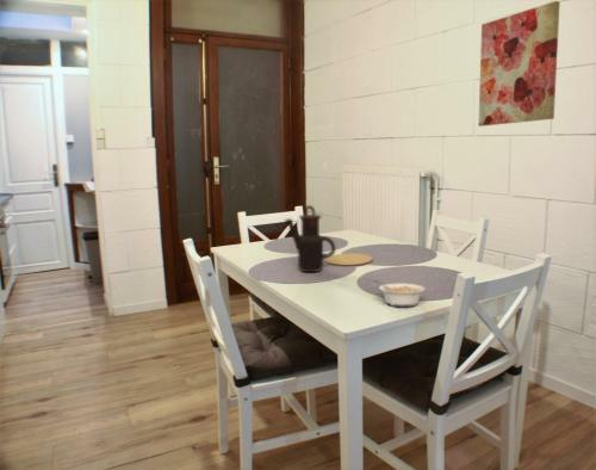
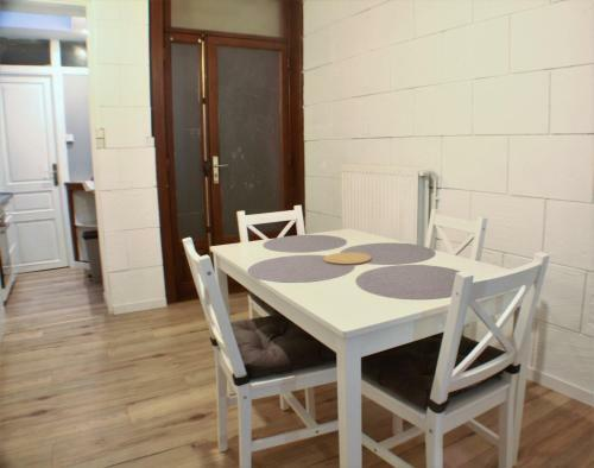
- wall art [478,0,561,128]
- legume [372,279,427,308]
- teapot [283,204,337,273]
